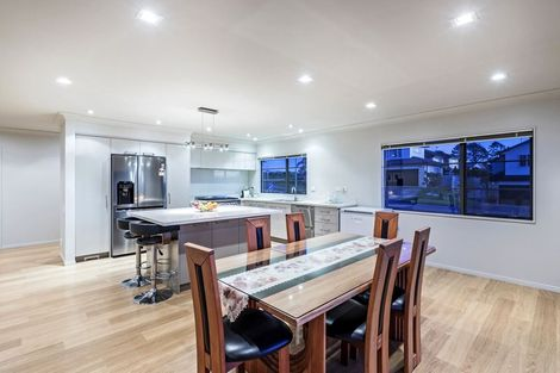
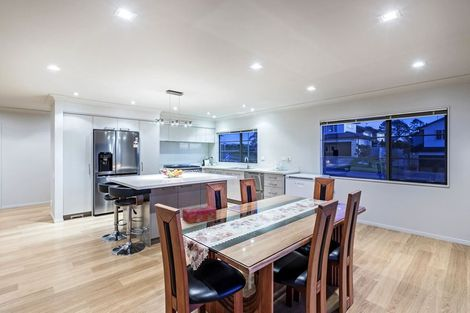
+ tissue box [181,205,217,224]
